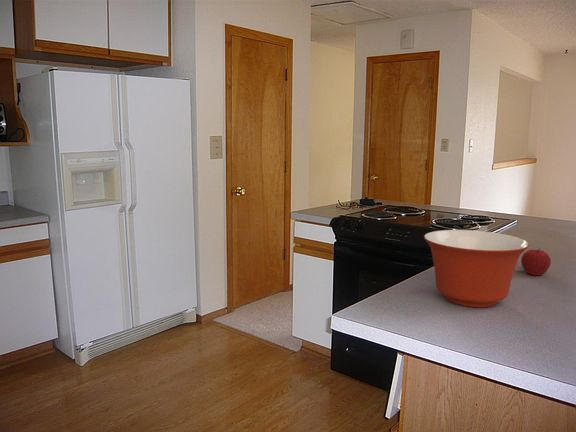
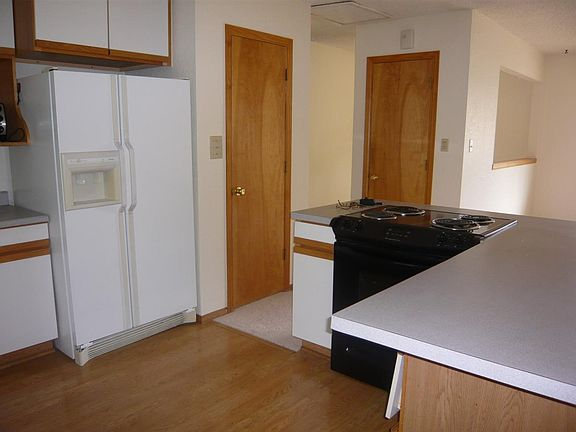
- mixing bowl [423,229,530,308]
- apple [520,248,552,276]
